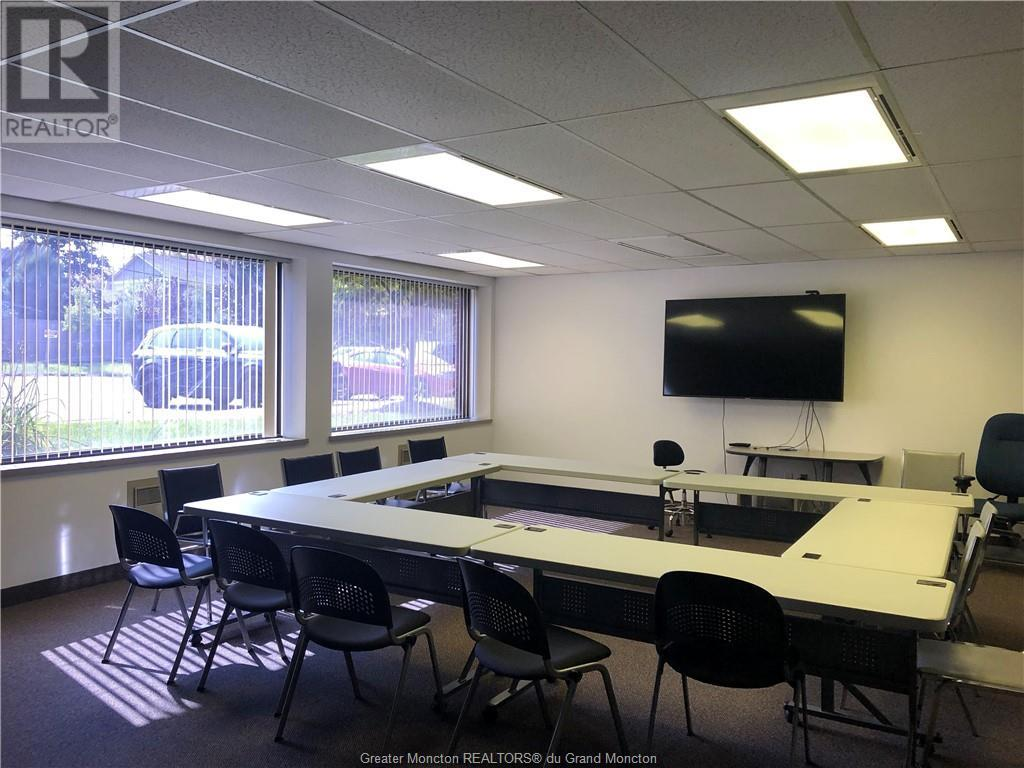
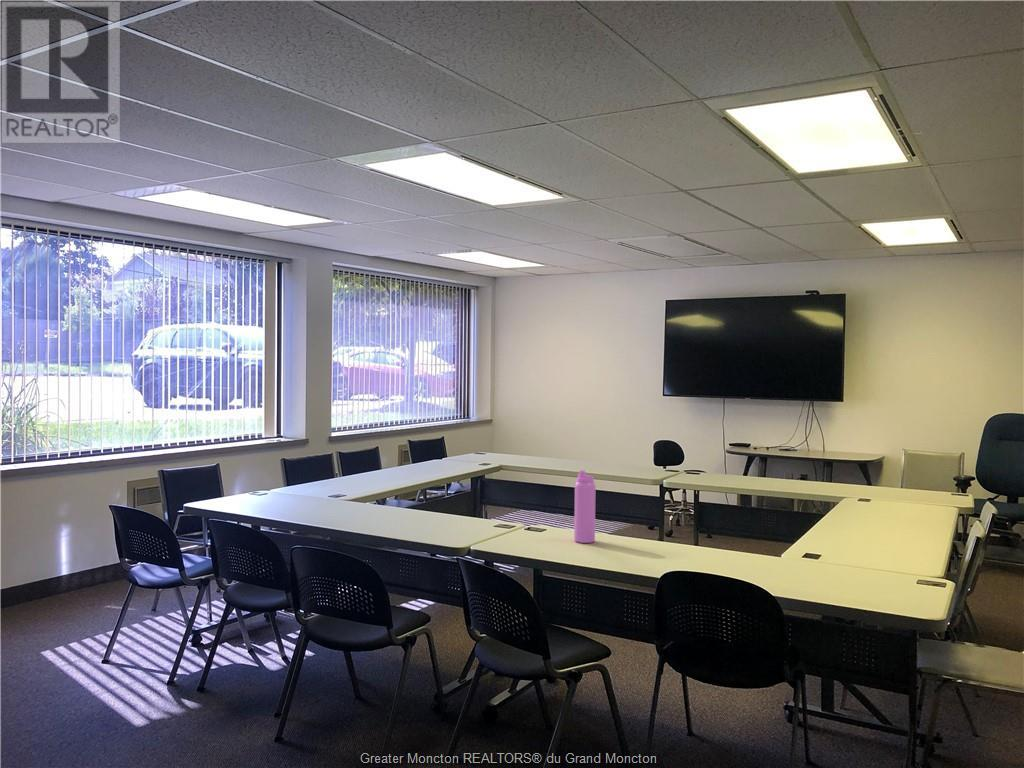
+ water bottle [573,469,597,544]
